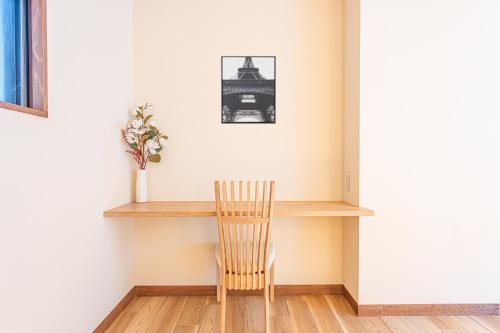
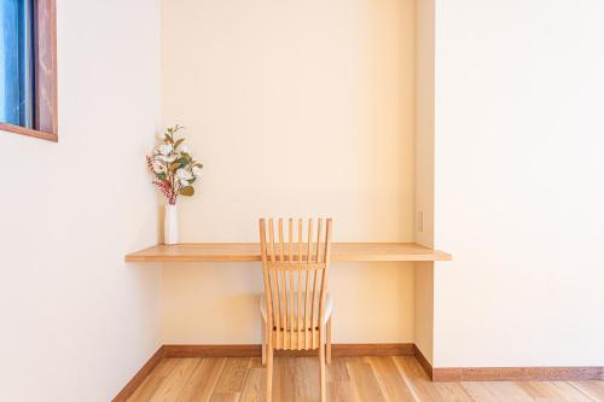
- wall art [220,55,277,125]
